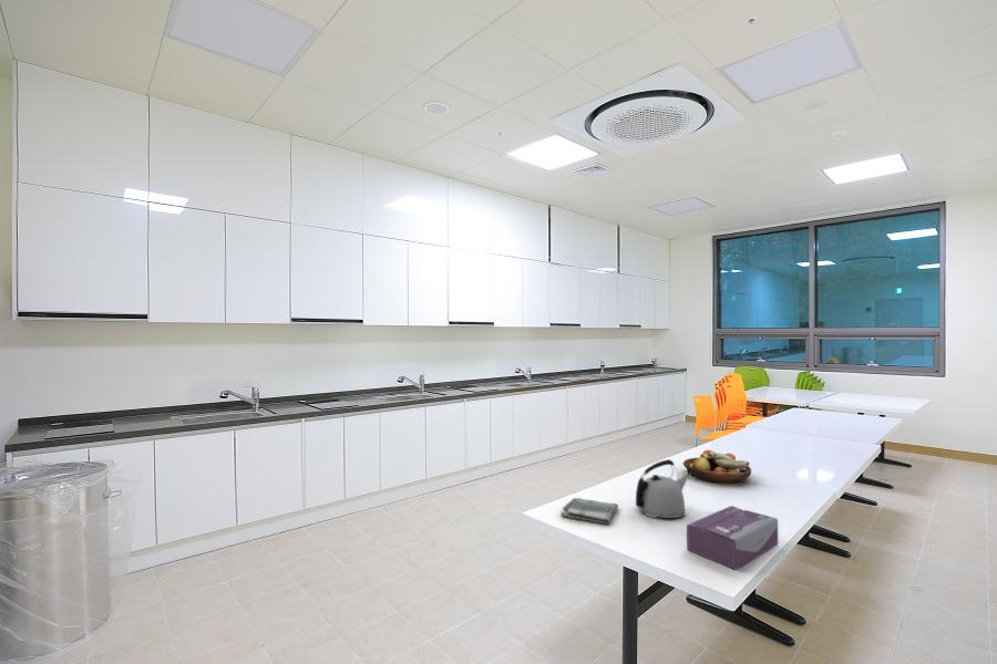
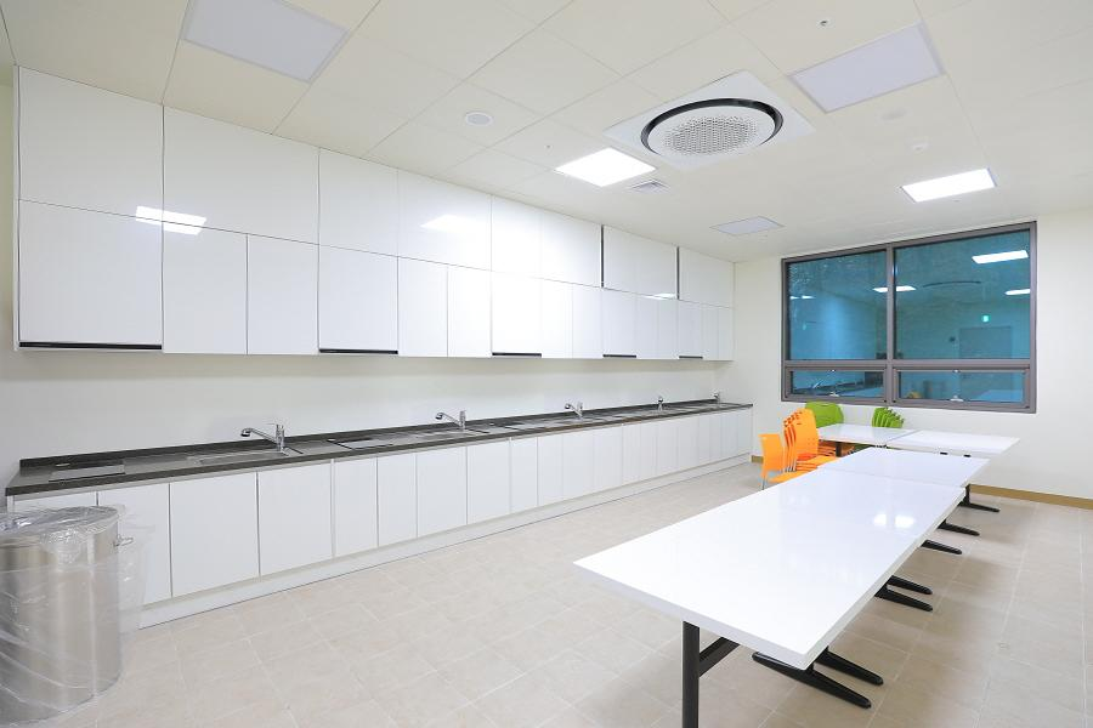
- dish towel [561,497,619,525]
- fruit bowl [682,449,752,484]
- tissue box [686,505,779,571]
- kettle [635,458,690,519]
